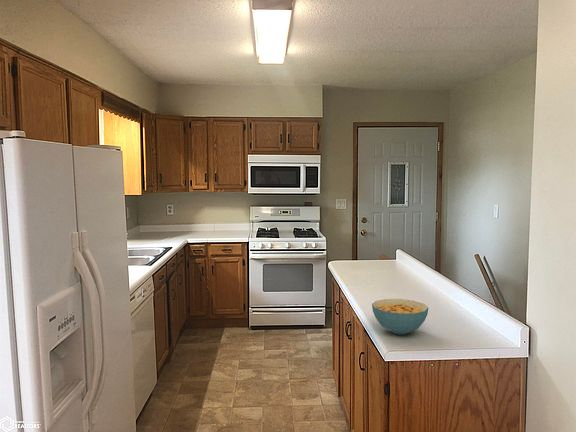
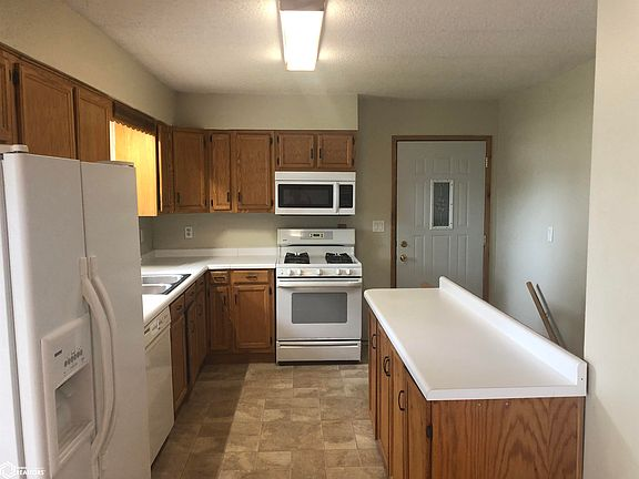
- cereal bowl [371,298,429,336]
